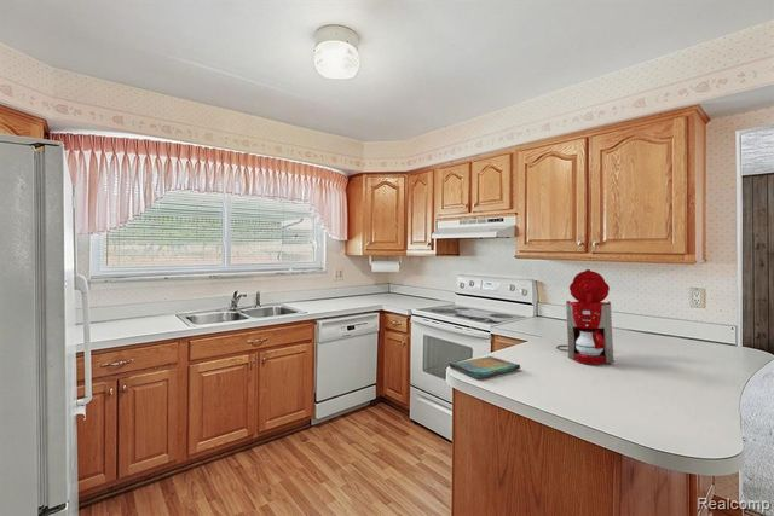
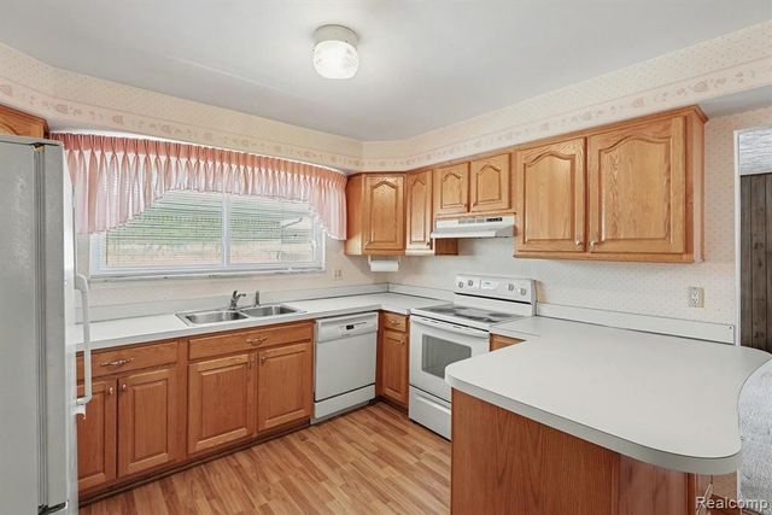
- dish towel [447,355,521,379]
- coffee maker [555,268,616,365]
